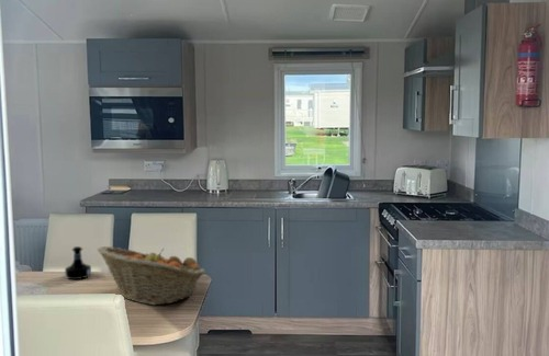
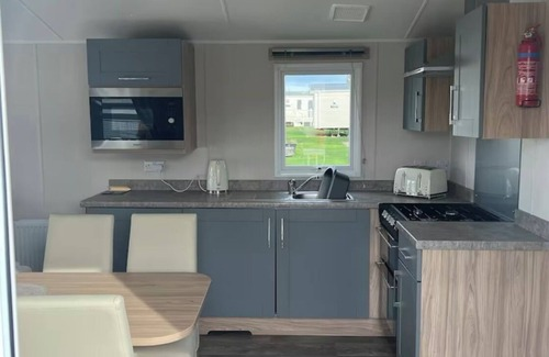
- fruit basket [97,245,205,306]
- tequila bottle [64,245,92,280]
